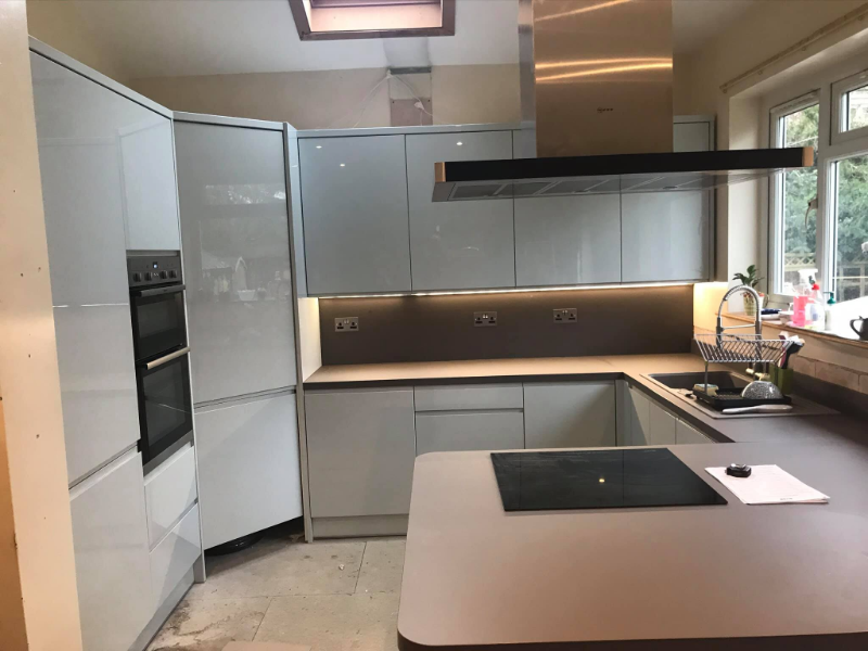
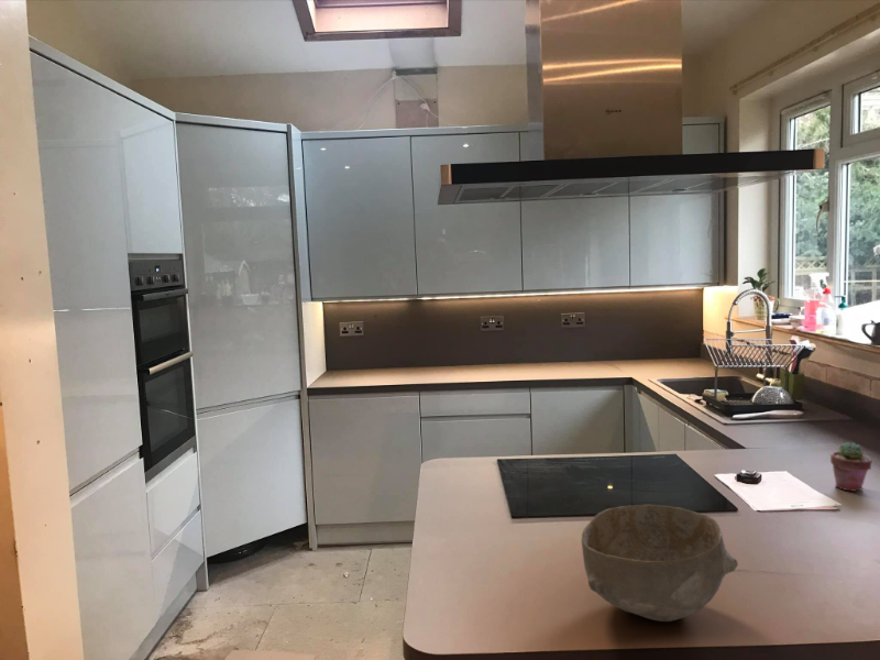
+ potted succulent [829,441,873,493]
+ bowl [581,504,739,623]
